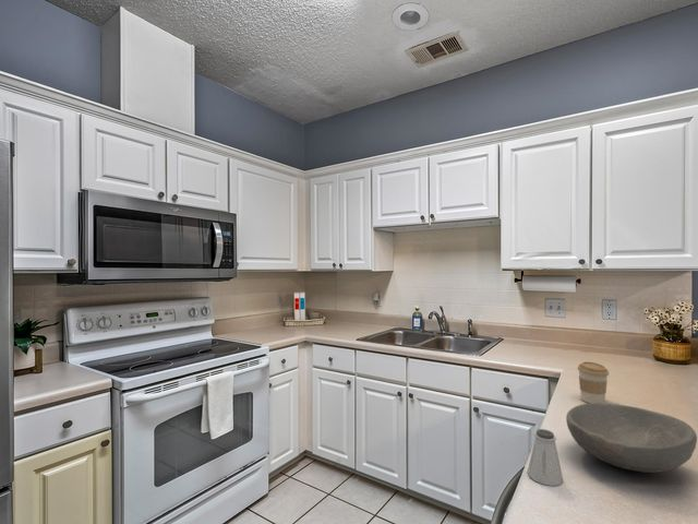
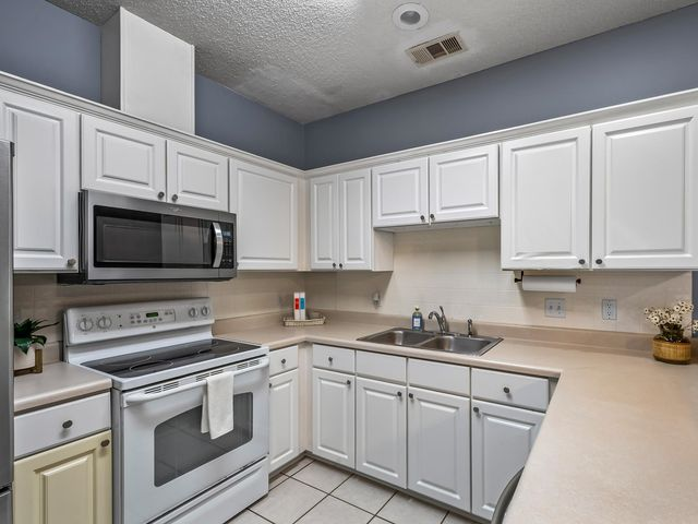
- bowl [565,402,698,474]
- coffee cup [577,360,610,404]
- saltshaker [526,428,564,487]
